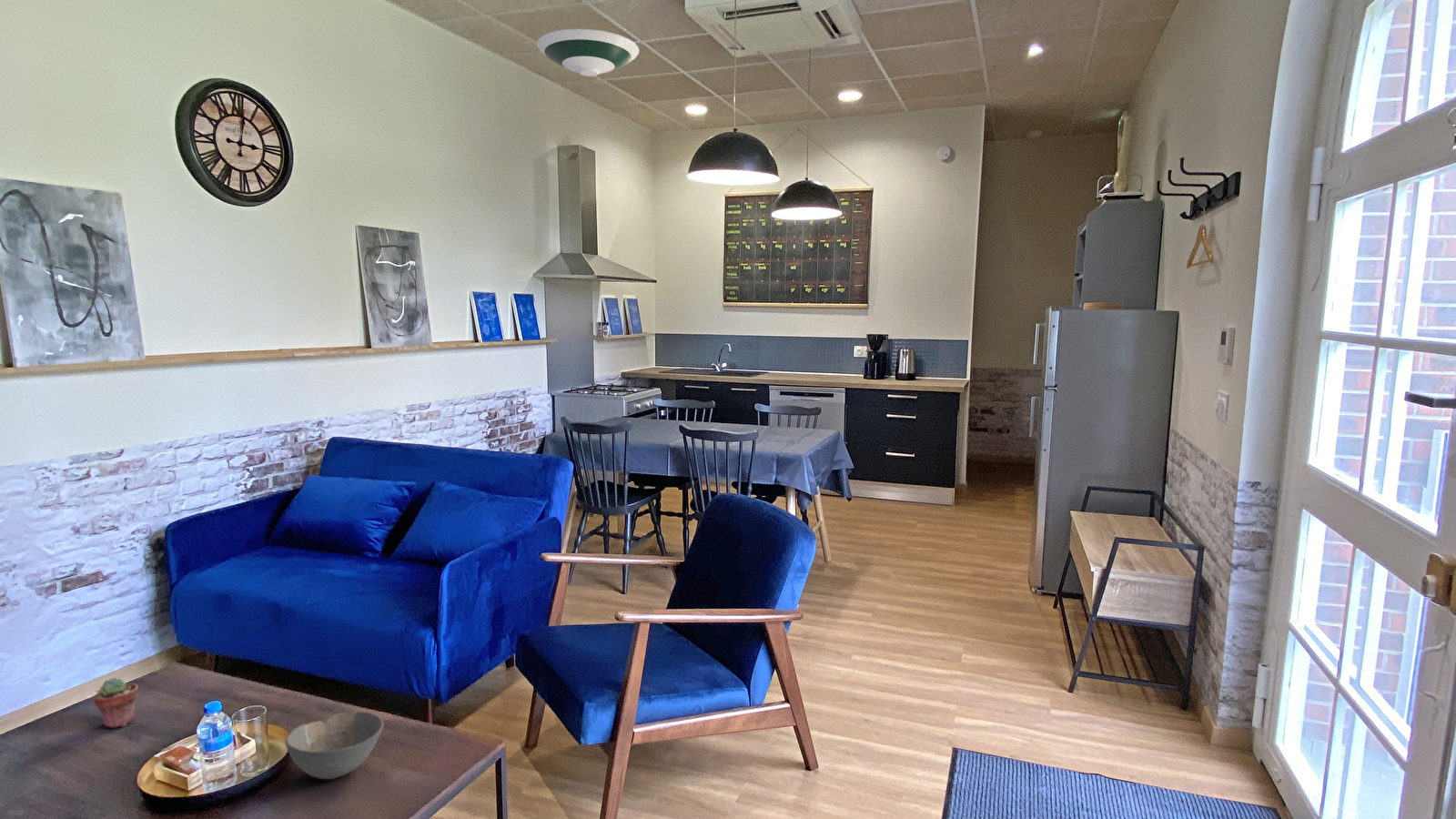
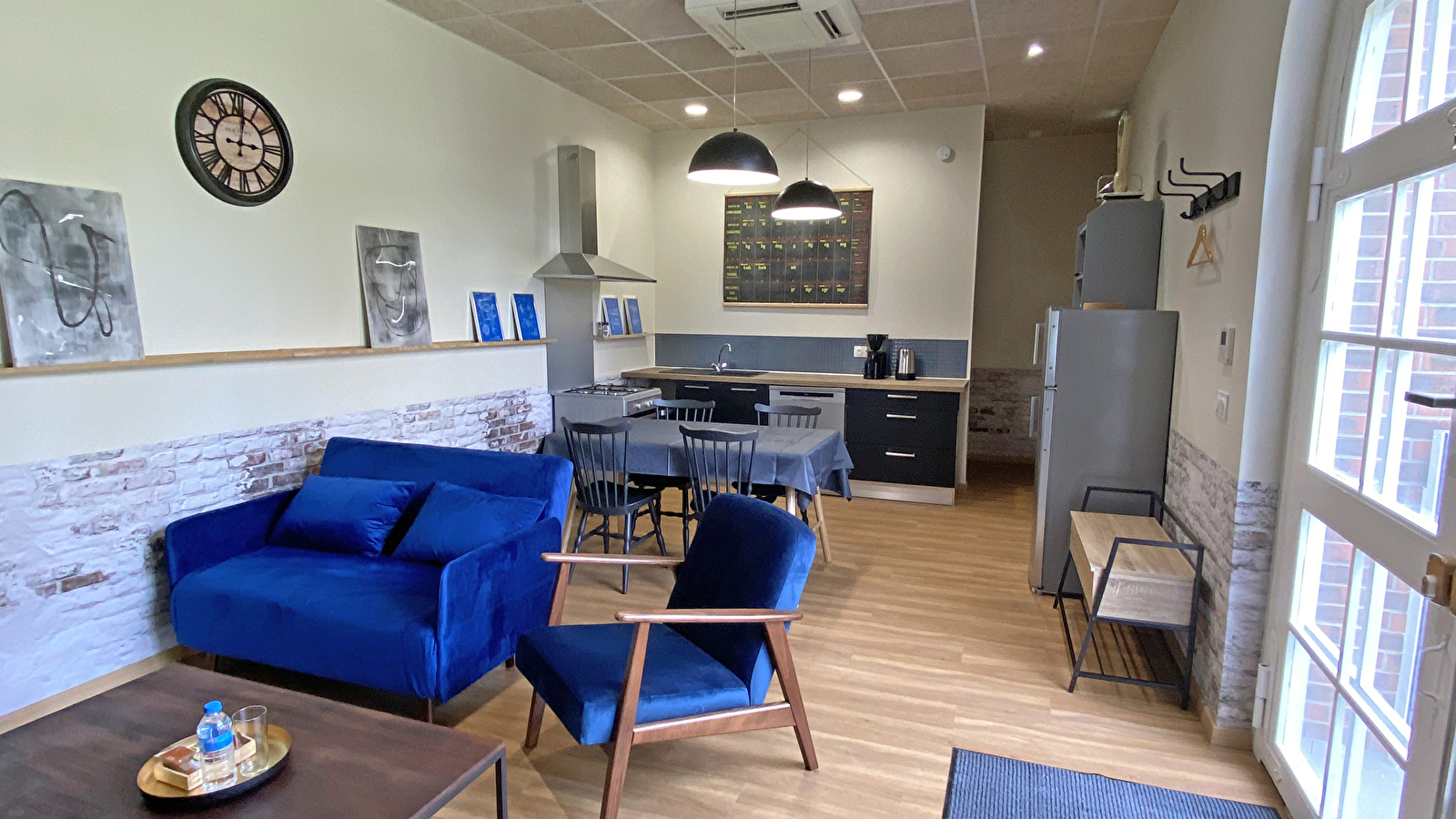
- potted succulent [93,677,139,729]
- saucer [536,27,640,77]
- bowl [285,711,384,780]
